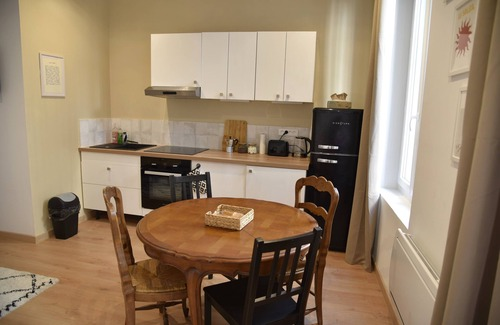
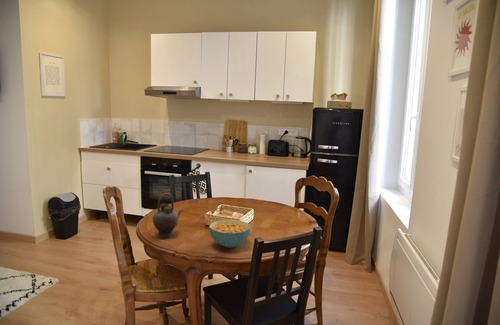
+ teapot [152,192,184,239]
+ cereal bowl [208,219,251,249]
